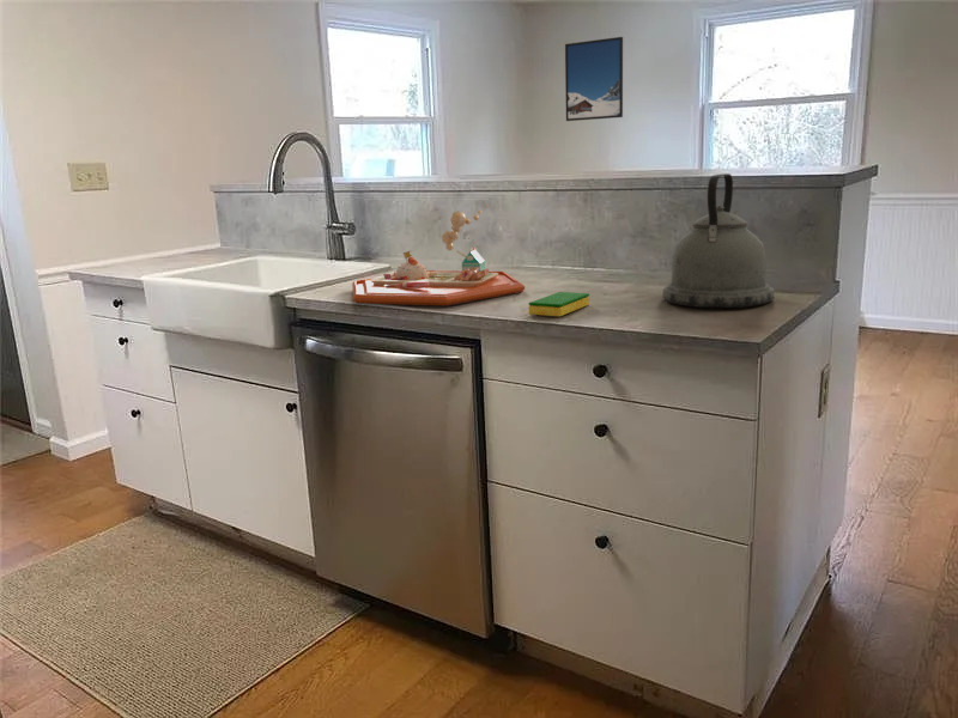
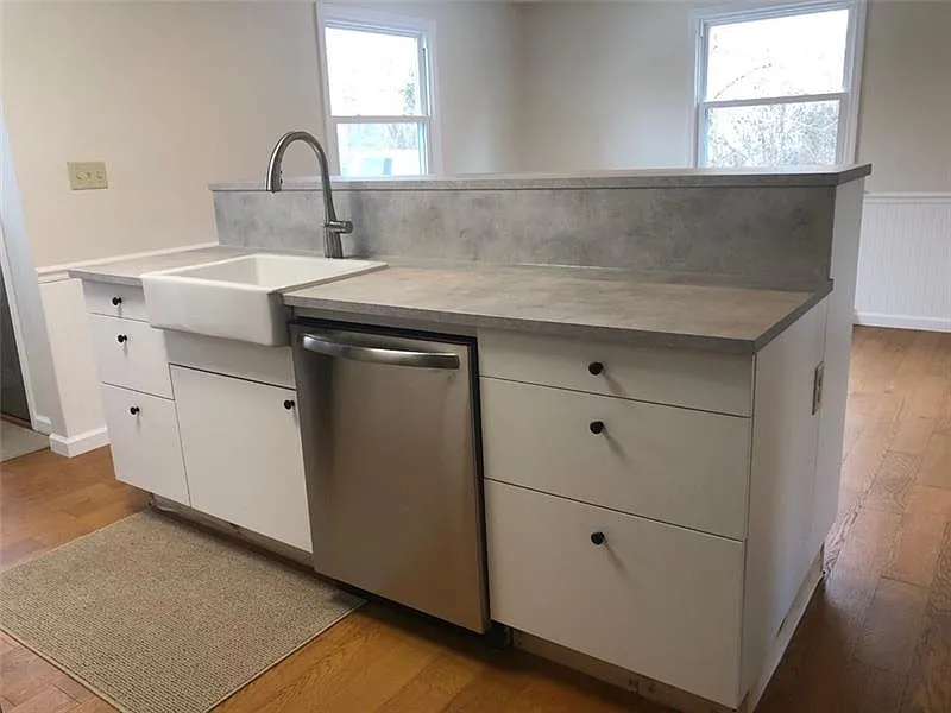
- kettle [661,172,775,309]
- dish sponge [527,291,590,317]
- food tray [351,203,526,306]
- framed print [564,36,624,122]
